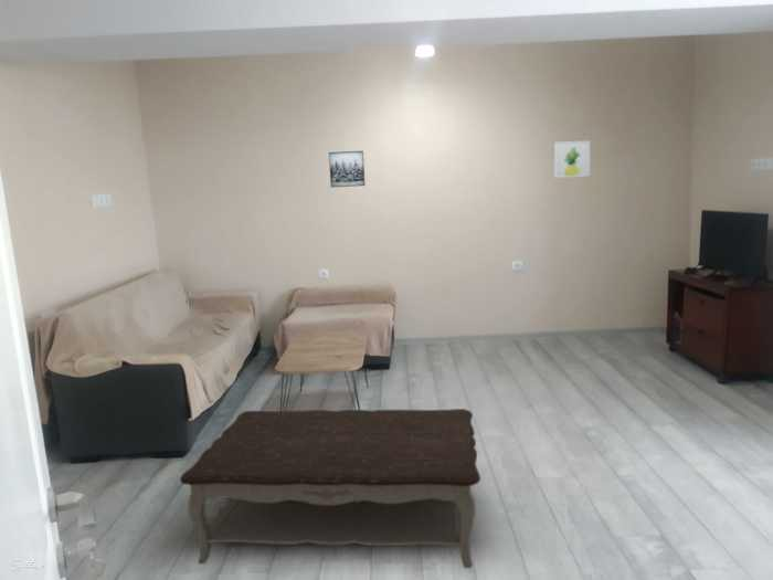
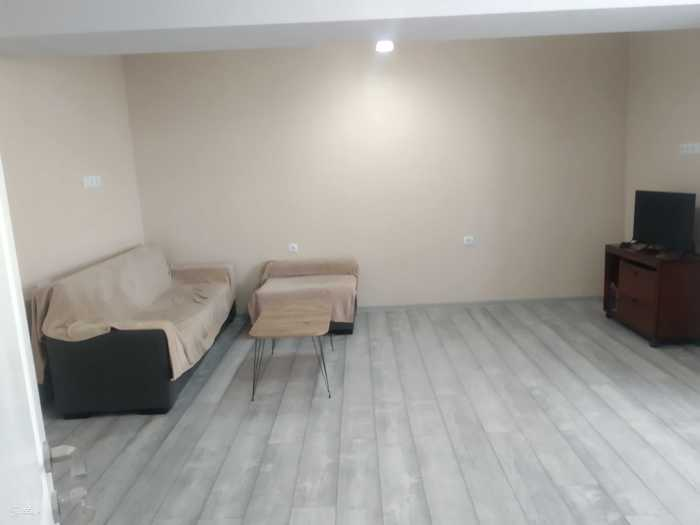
- wall art [553,139,591,179]
- wall art [328,150,366,188]
- coffee table [179,408,481,569]
